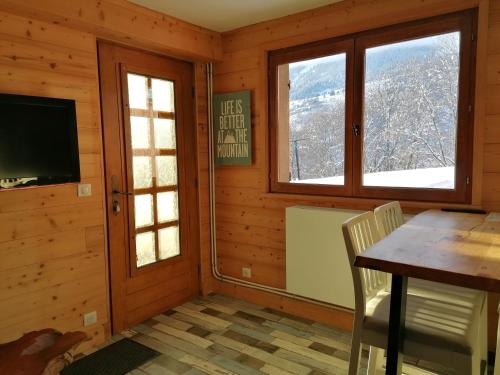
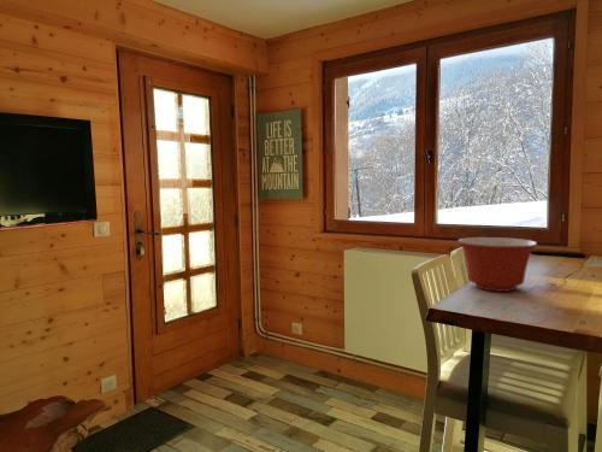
+ mixing bowl [456,236,538,293]
